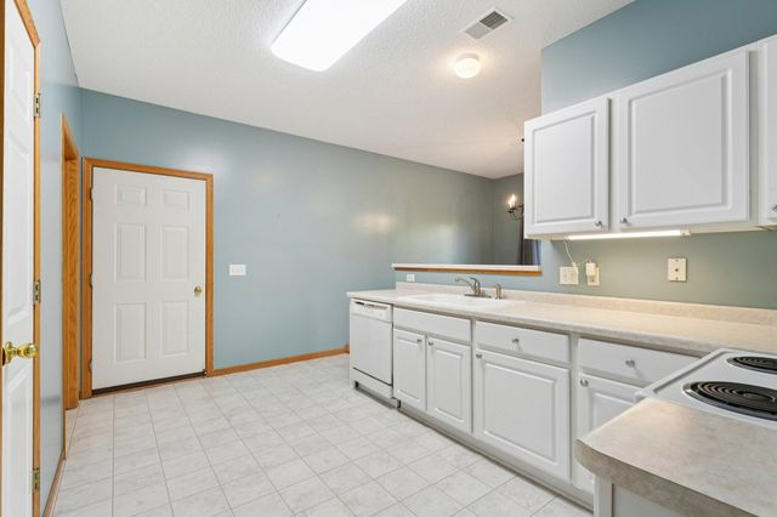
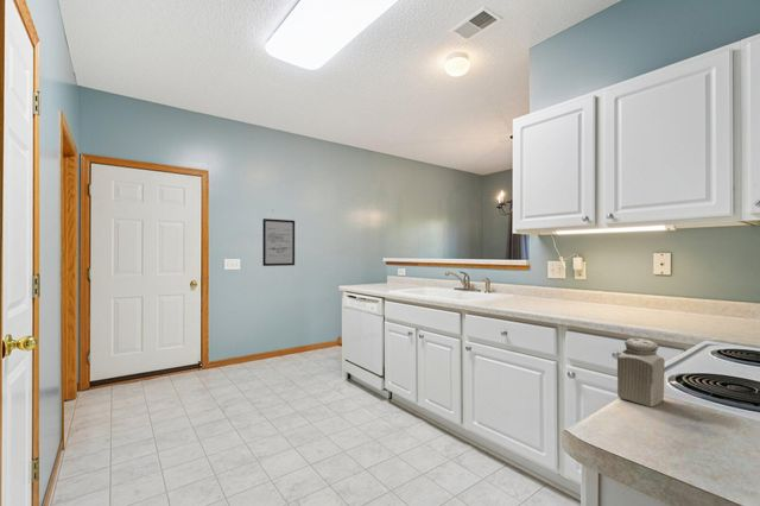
+ salt shaker [616,337,666,407]
+ wall art [261,217,296,267]
